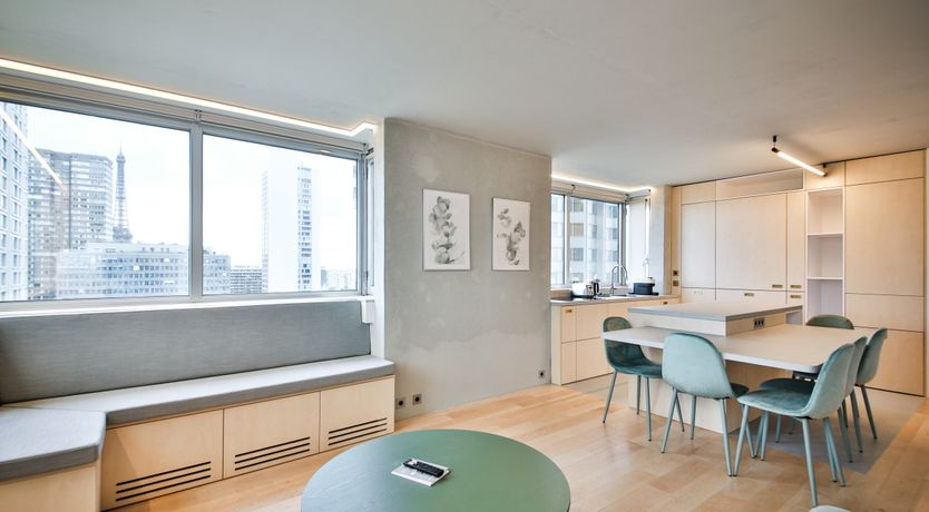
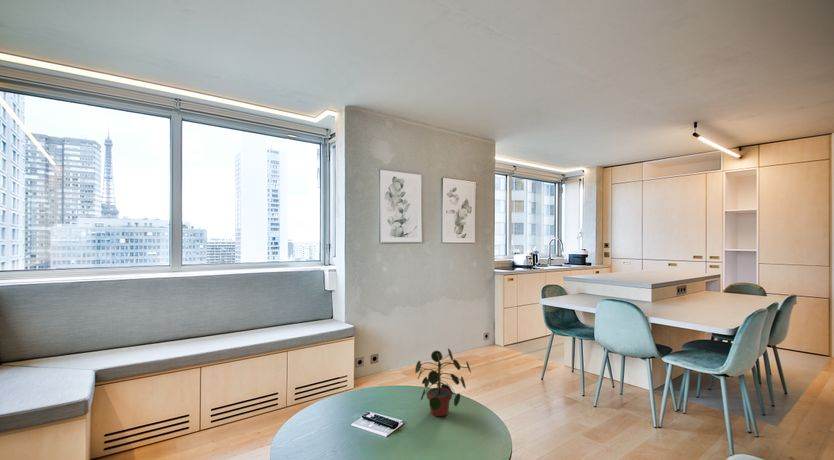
+ potted plant [414,347,472,417]
